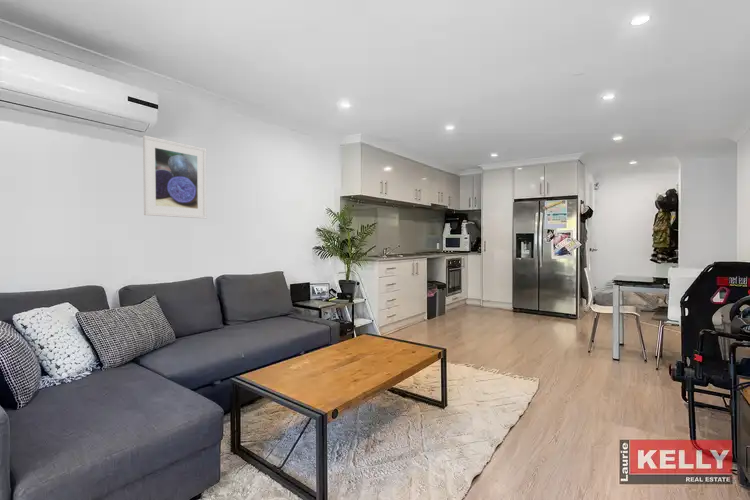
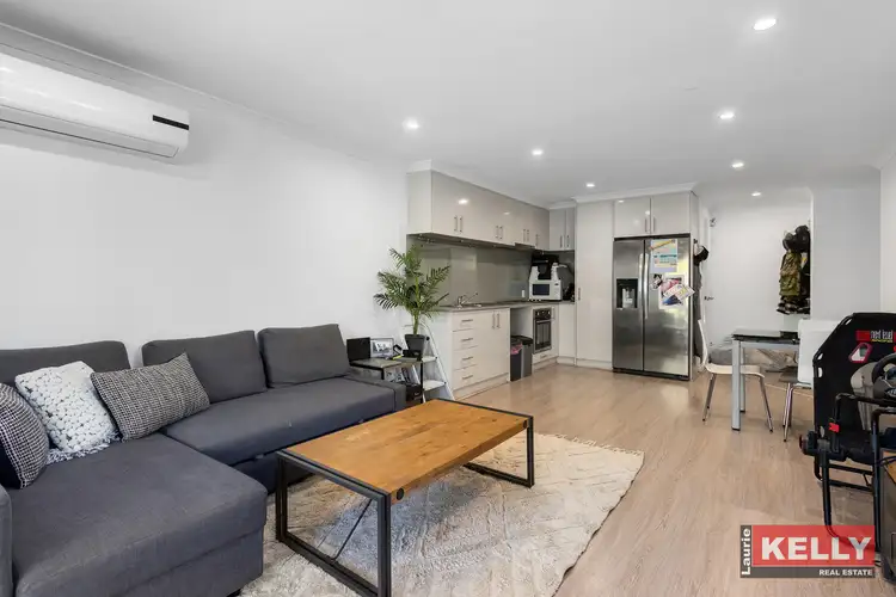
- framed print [142,134,208,220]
